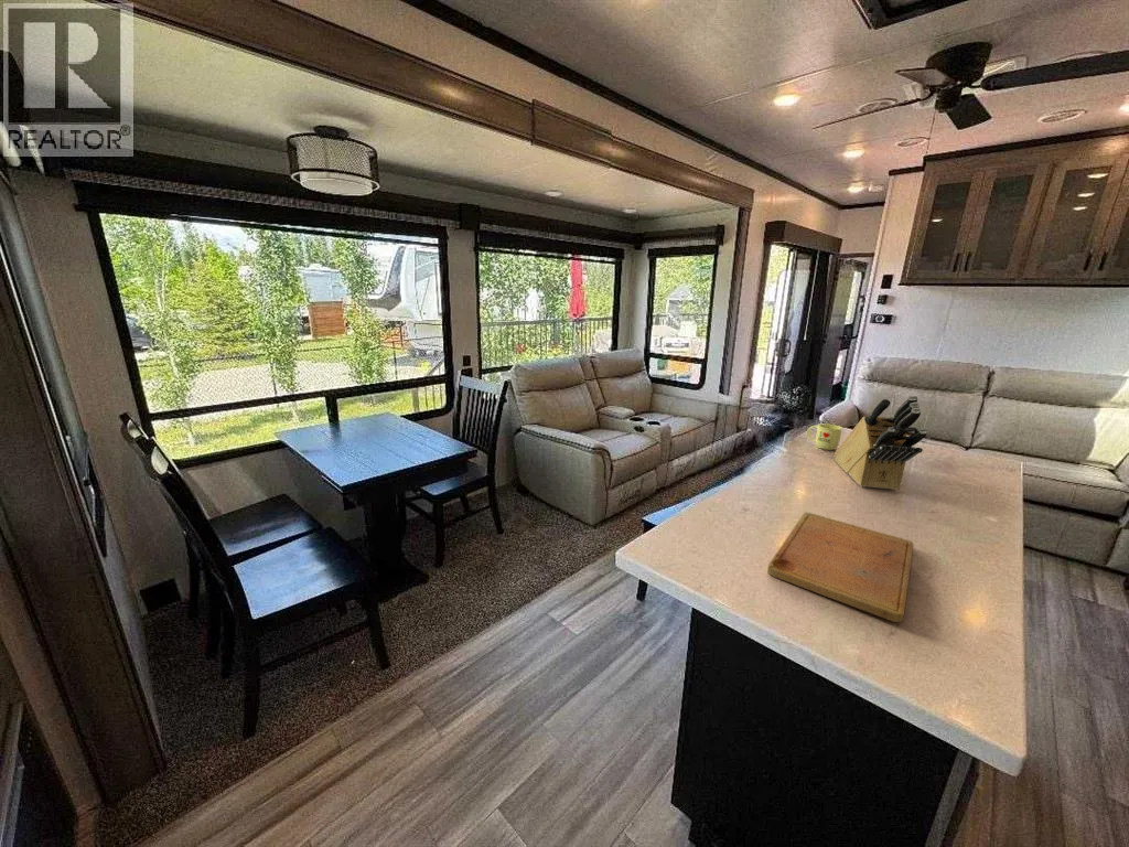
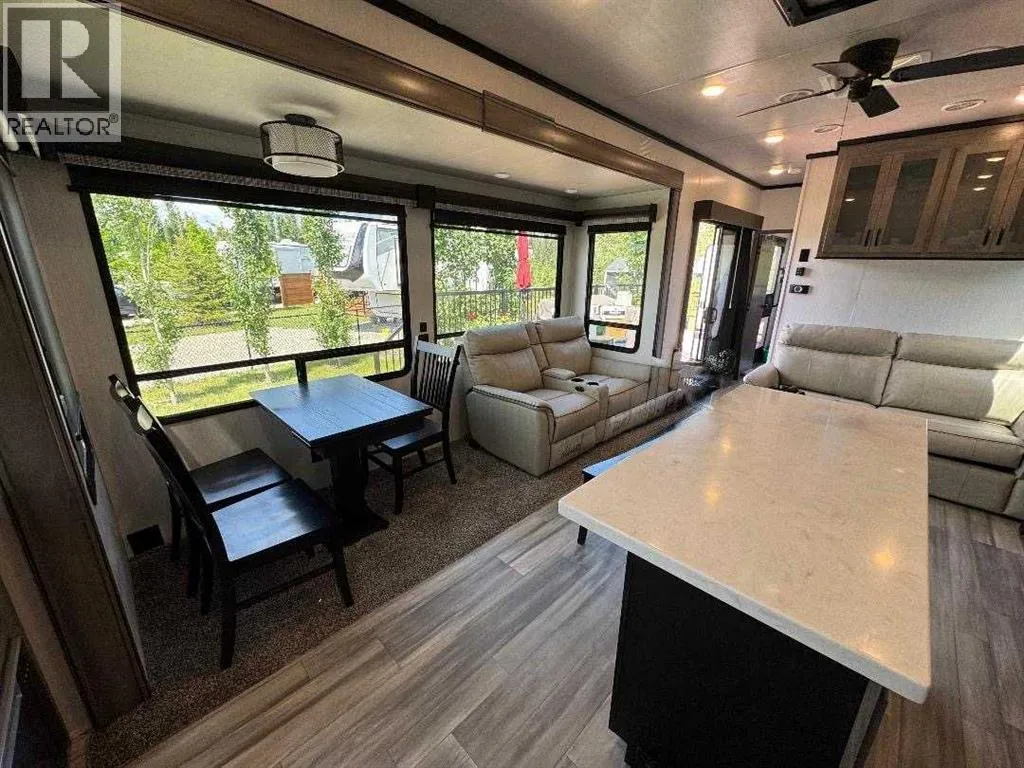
- mug [806,422,843,451]
- knife block [834,394,928,491]
- cutting board [766,512,915,623]
